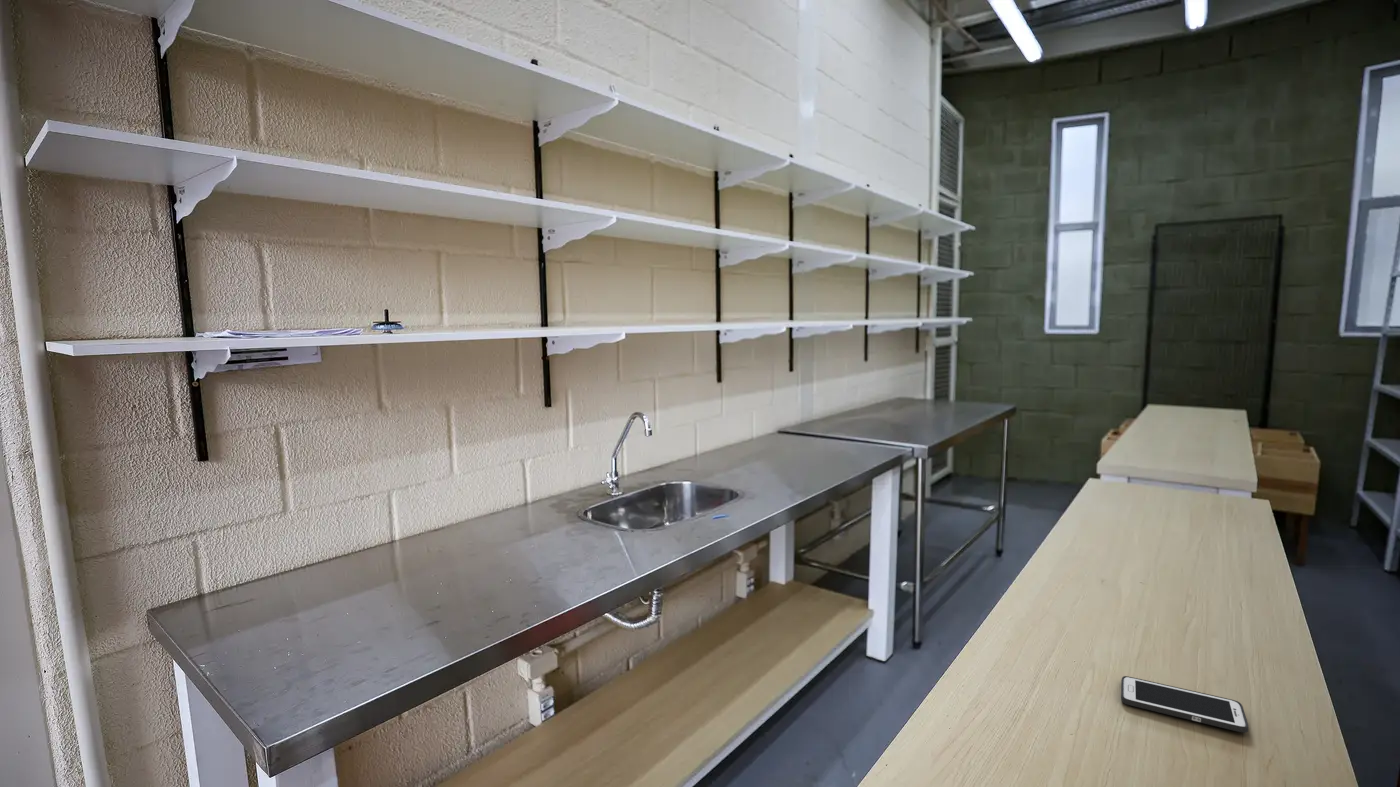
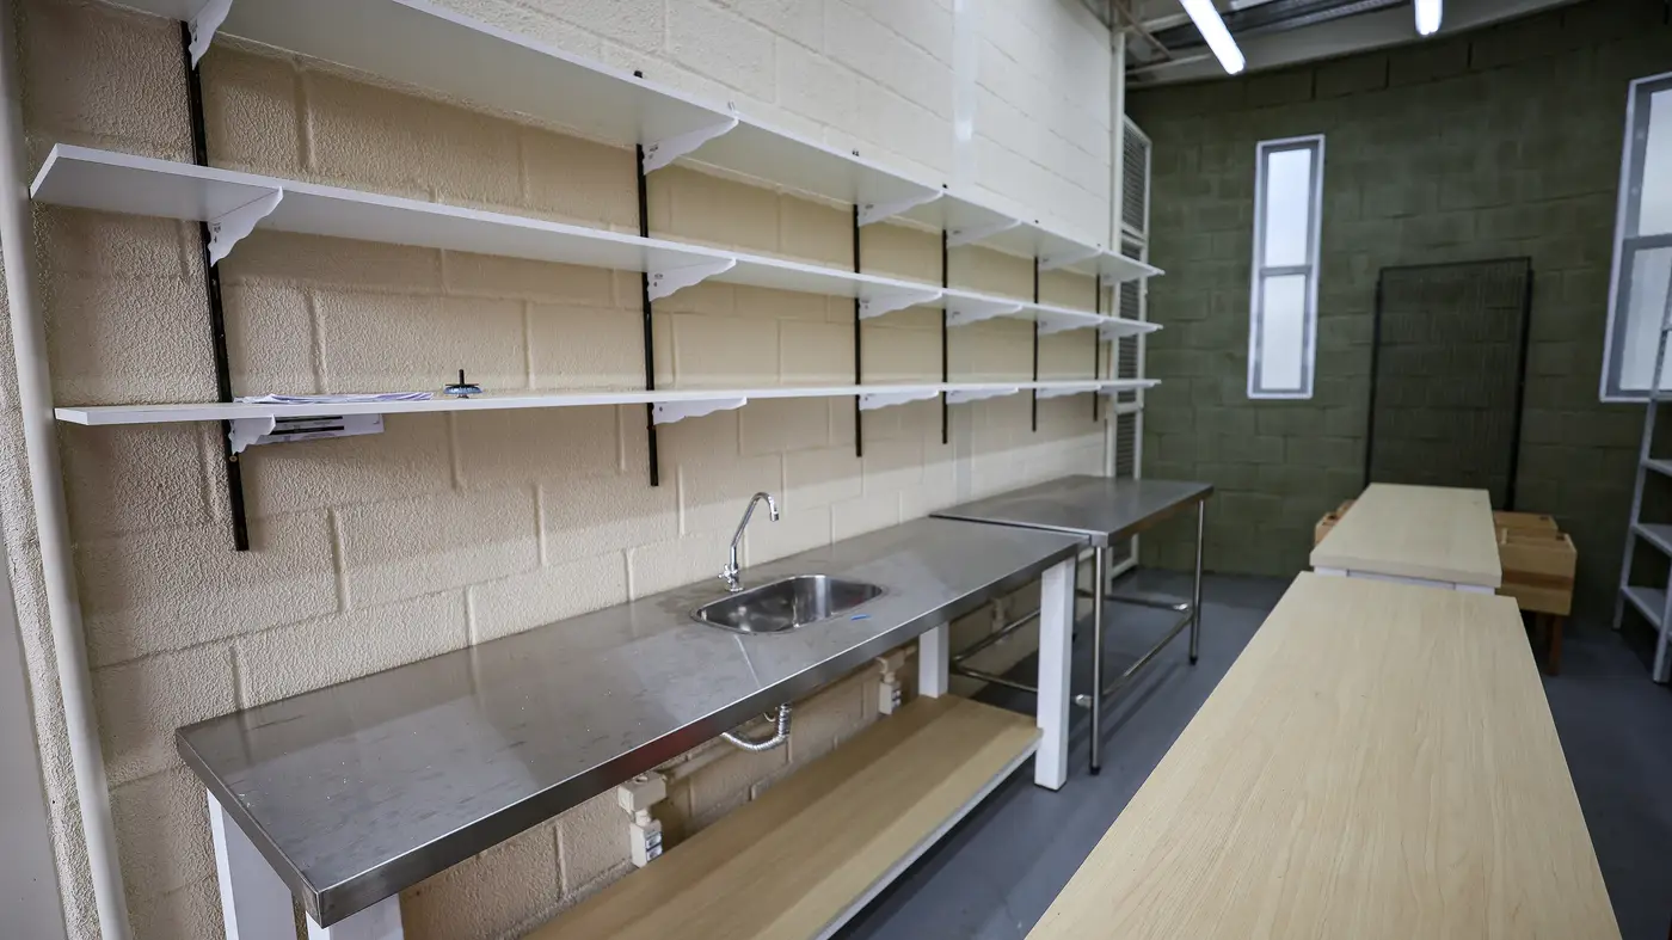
- cell phone [1120,675,1249,734]
